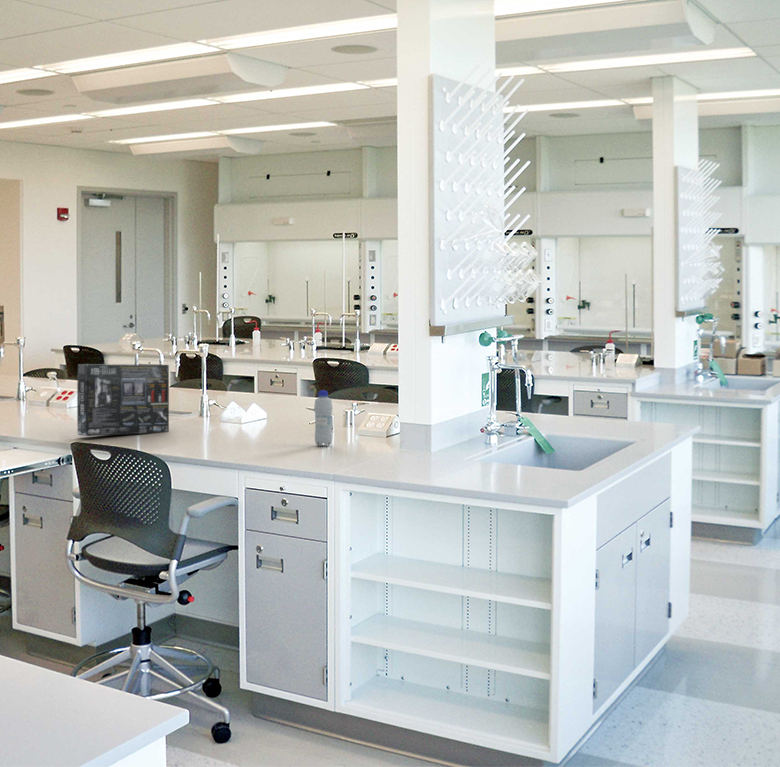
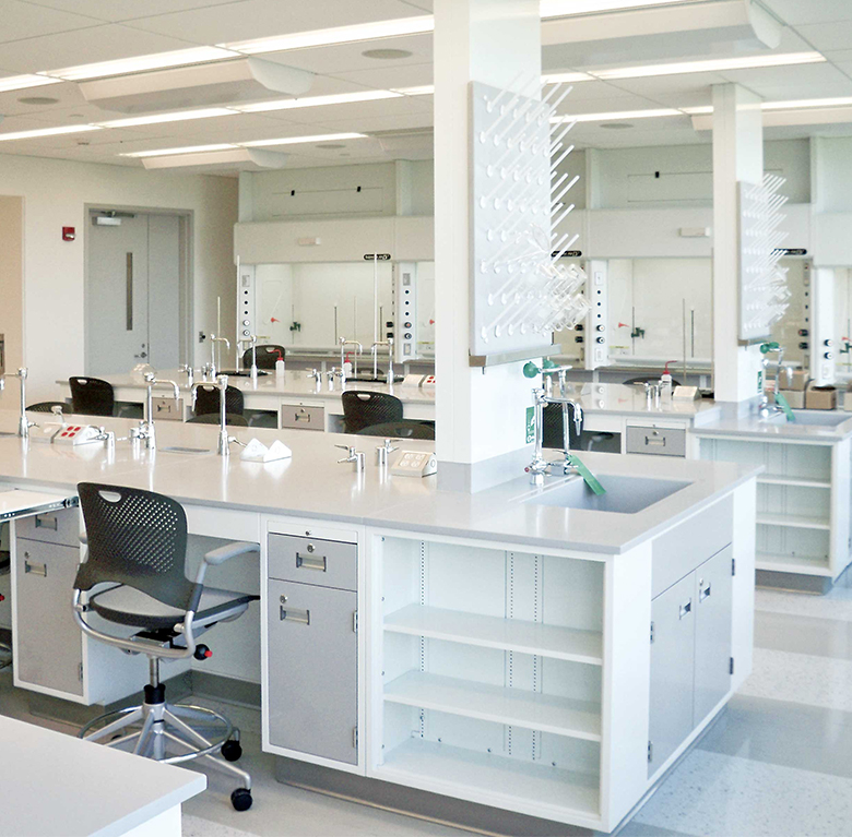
- box [76,363,170,437]
- bottle [313,389,334,447]
